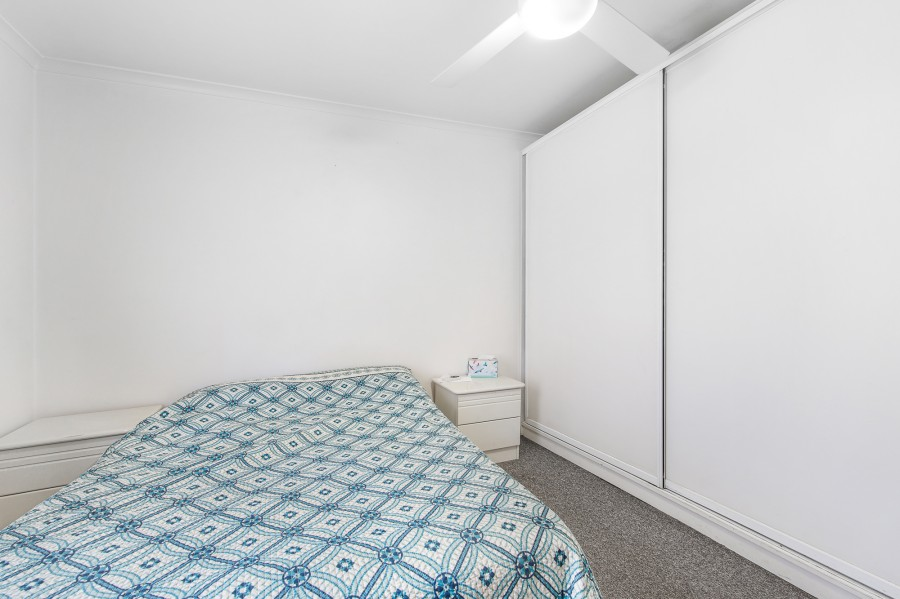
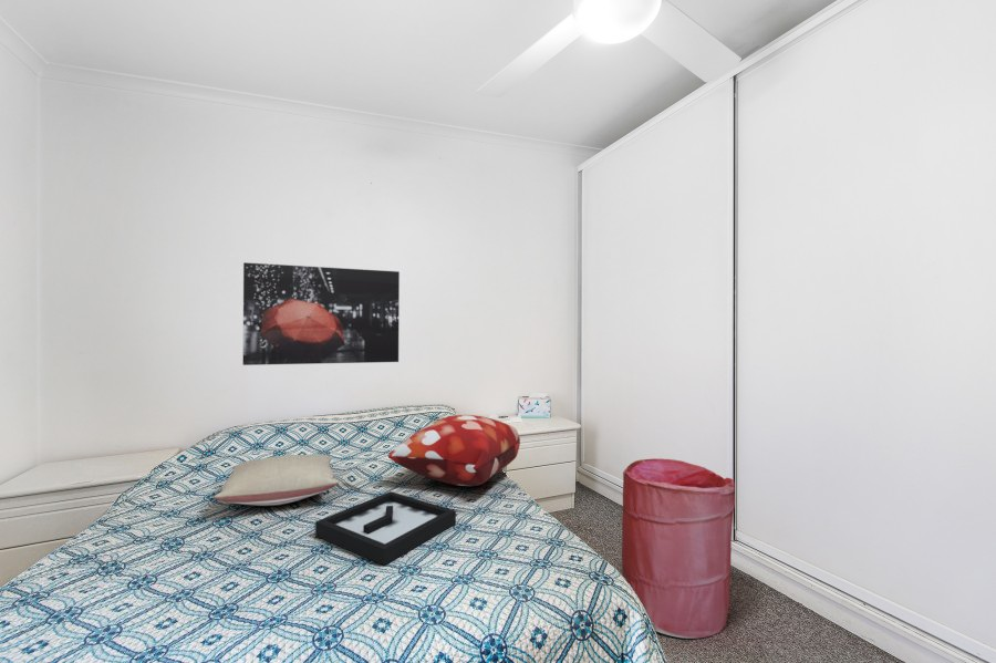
+ decorative pillow [386,414,521,487]
+ decorative tray [314,490,457,567]
+ wall art [242,261,401,366]
+ laundry hamper [621,457,736,640]
+ pillow [212,453,340,507]
